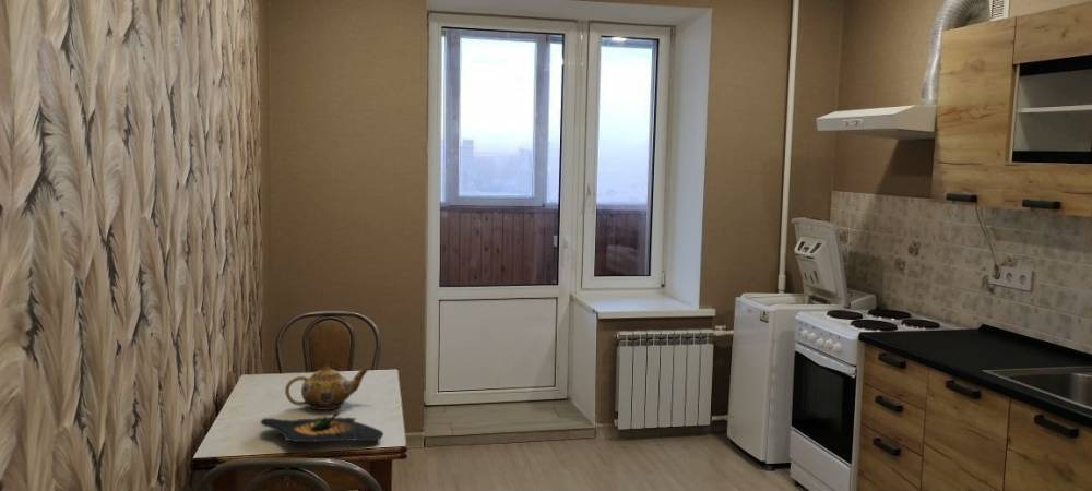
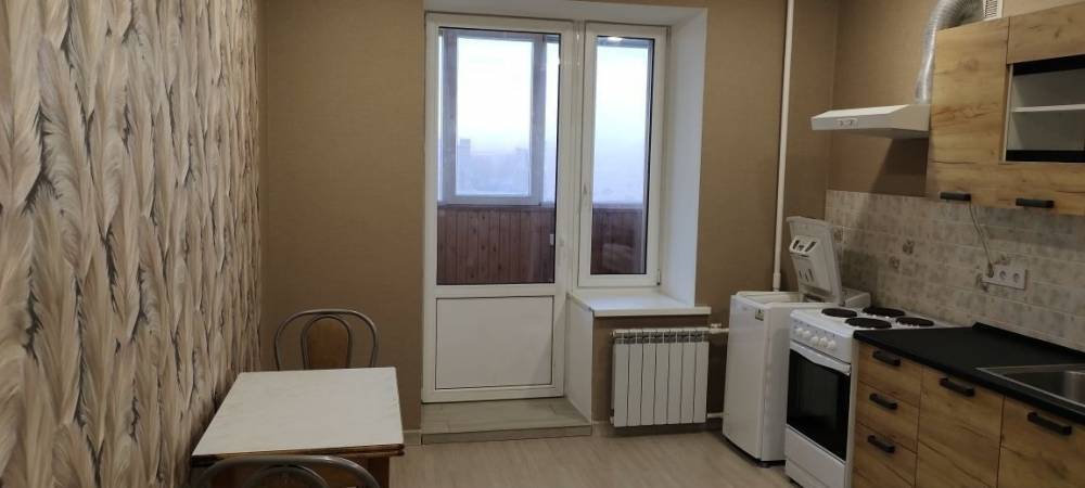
- tequila [260,410,384,443]
- teapot [284,362,369,411]
